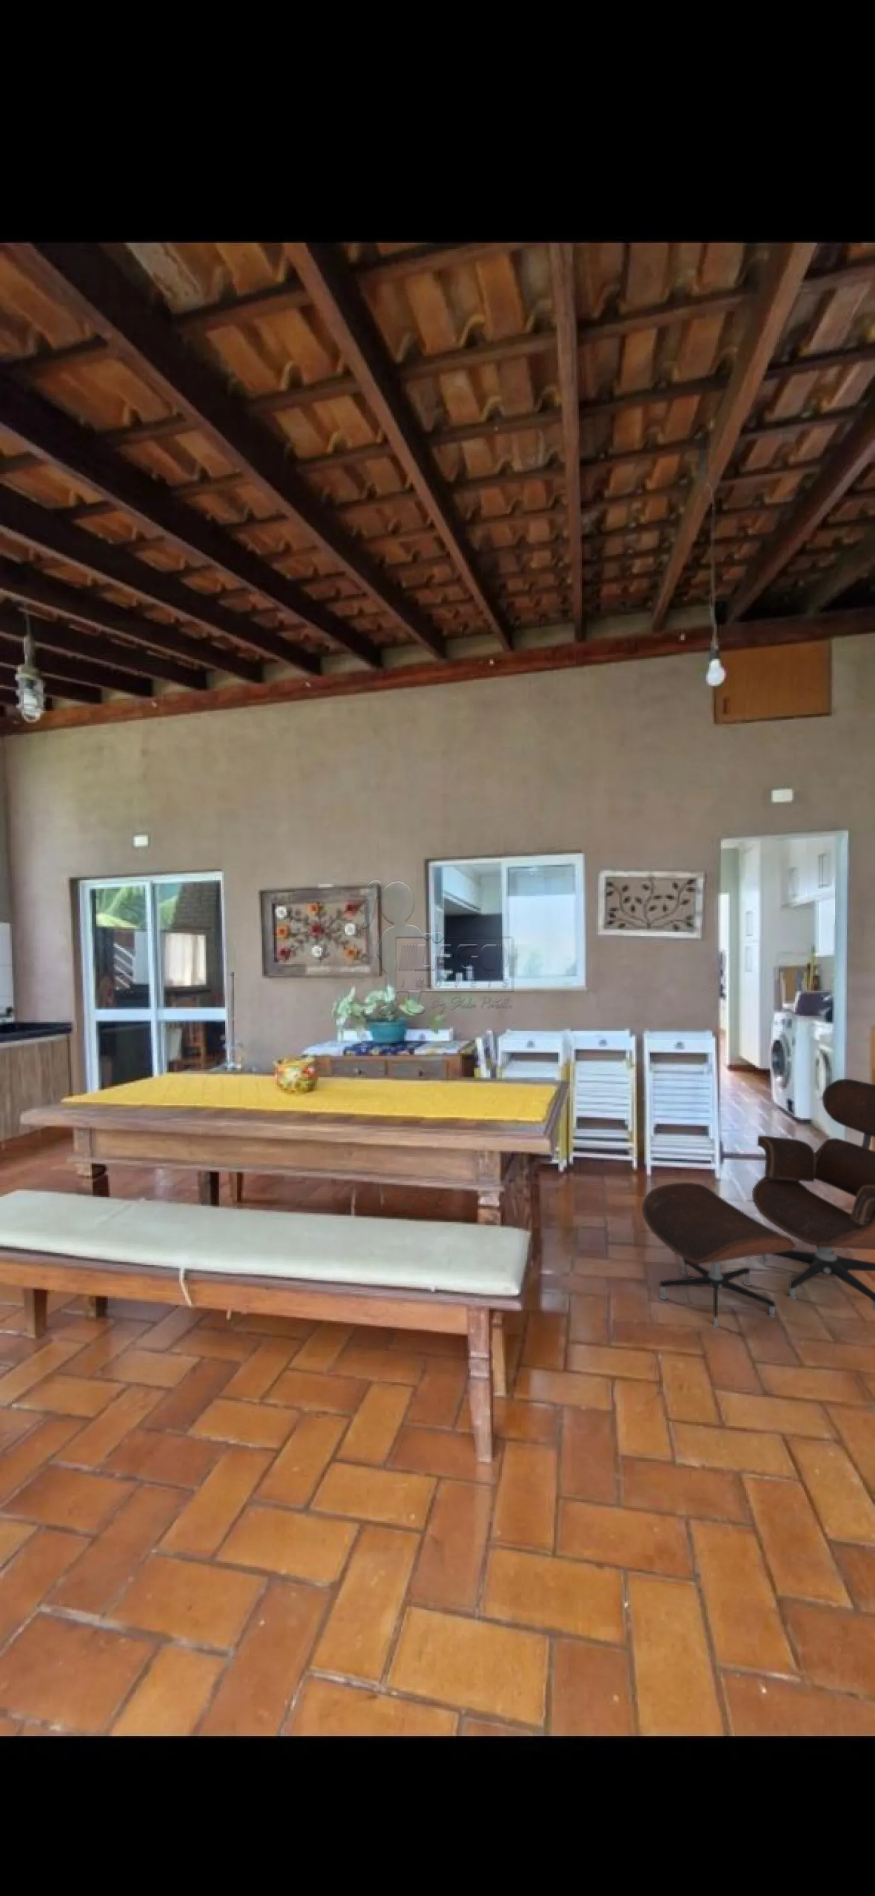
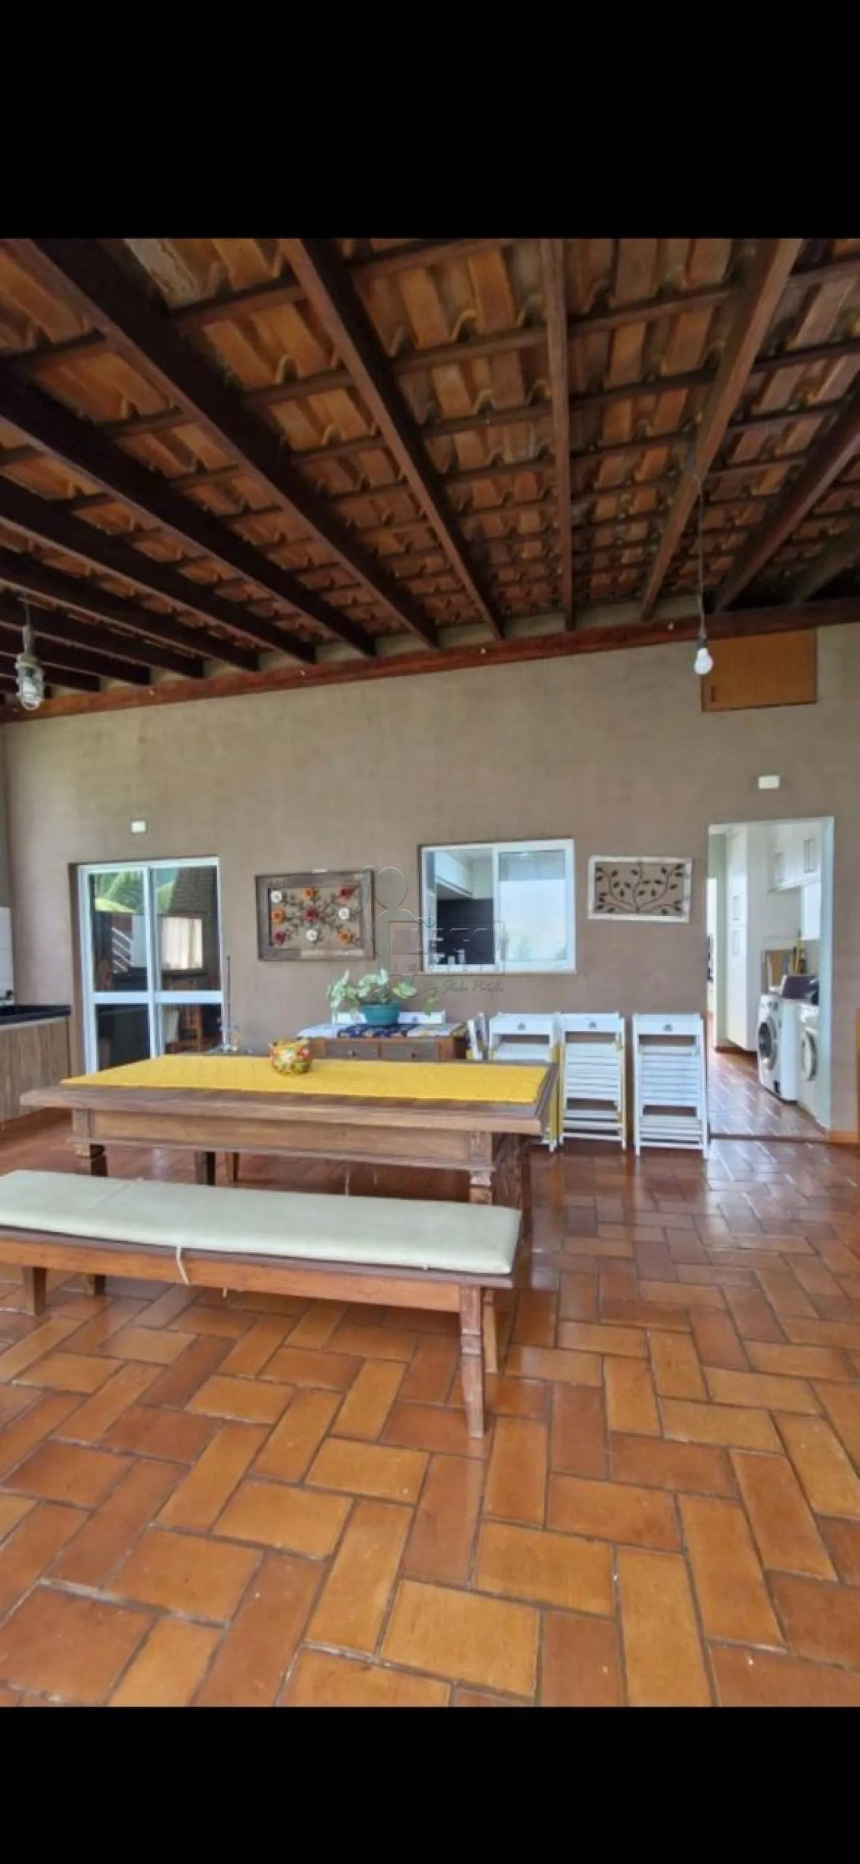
- lounge chair [642,1079,875,1328]
